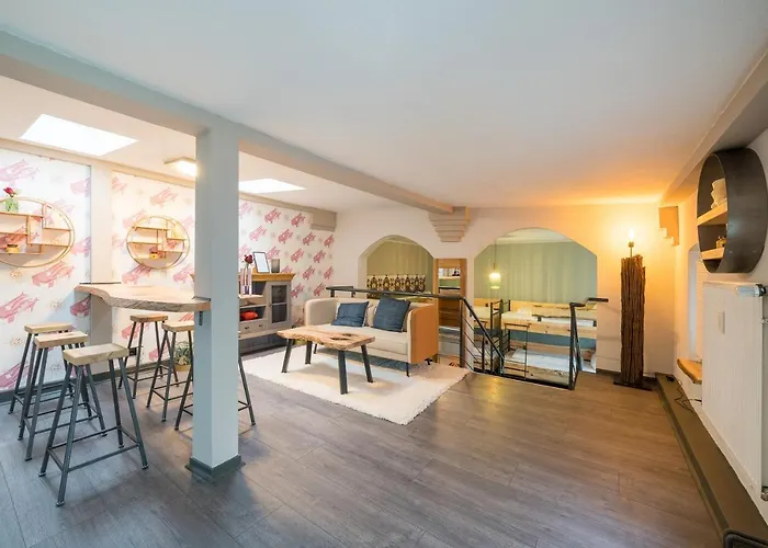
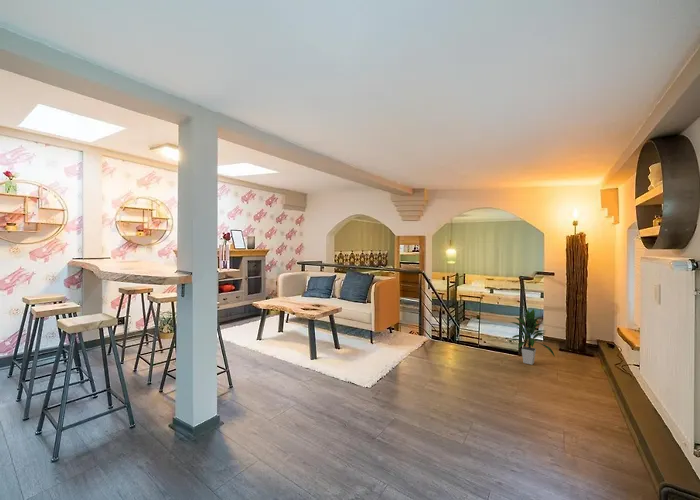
+ indoor plant [509,308,556,366]
